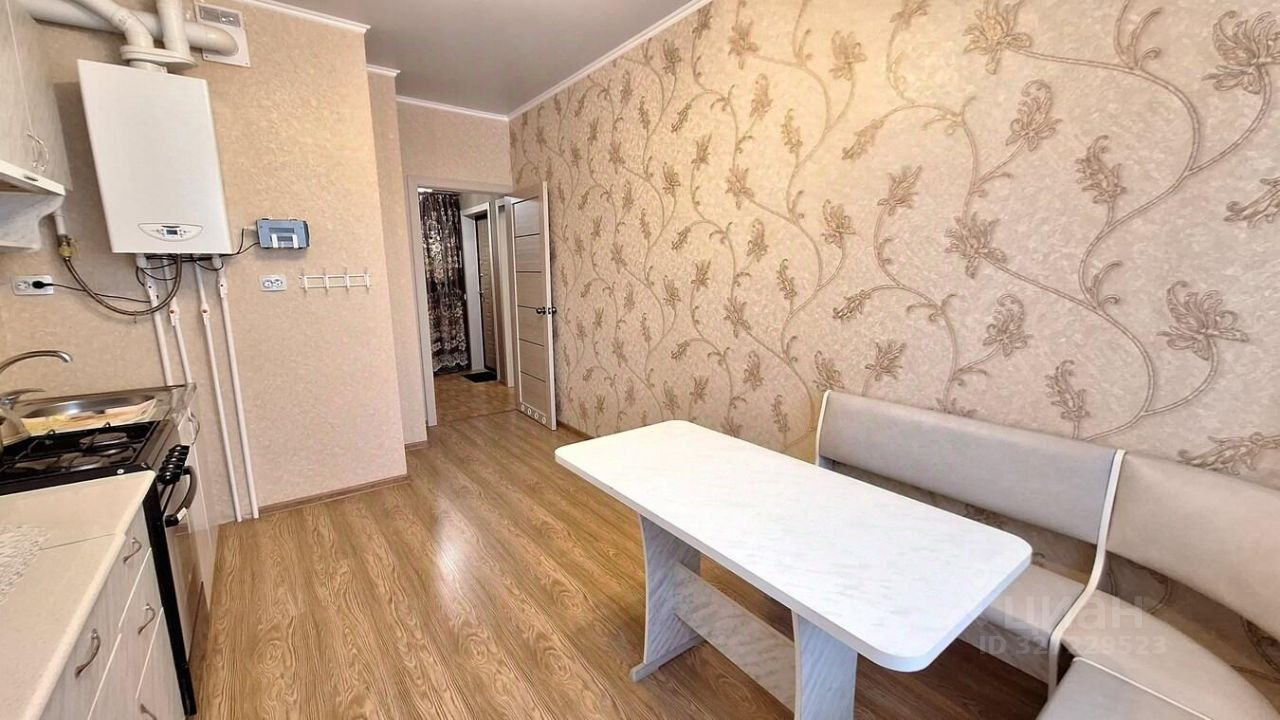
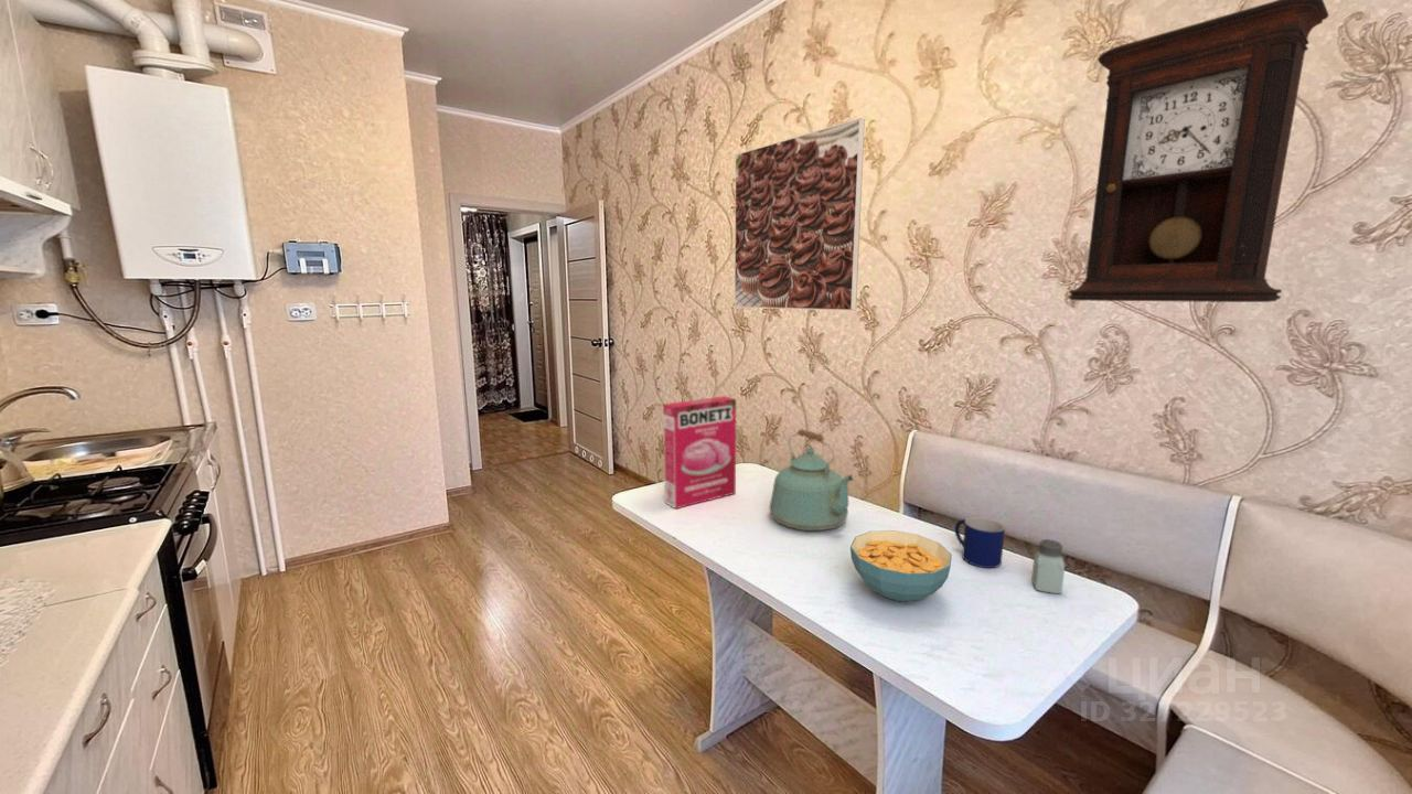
+ cereal bowl [849,529,953,602]
+ pendulum clock [1067,0,1329,303]
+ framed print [734,117,866,312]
+ cereal box [662,395,737,509]
+ kettle [769,428,854,532]
+ mug [953,516,1006,569]
+ saltshaker [1030,538,1066,594]
